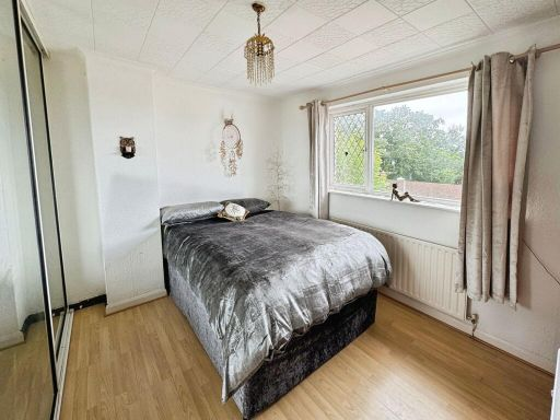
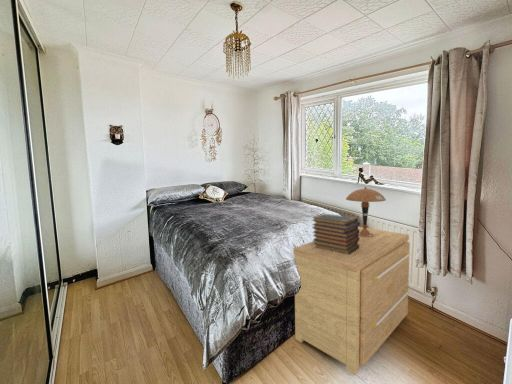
+ table lamp [345,186,387,237]
+ side table [292,226,411,376]
+ book stack [311,213,361,255]
